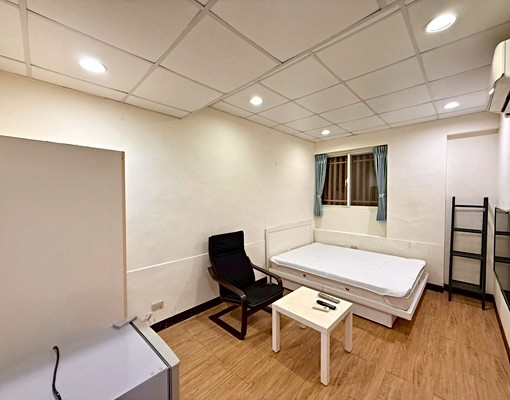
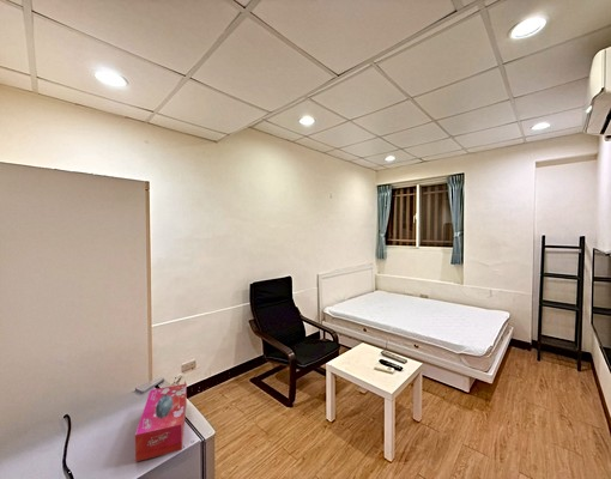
+ tissue box [134,383,188,463]
